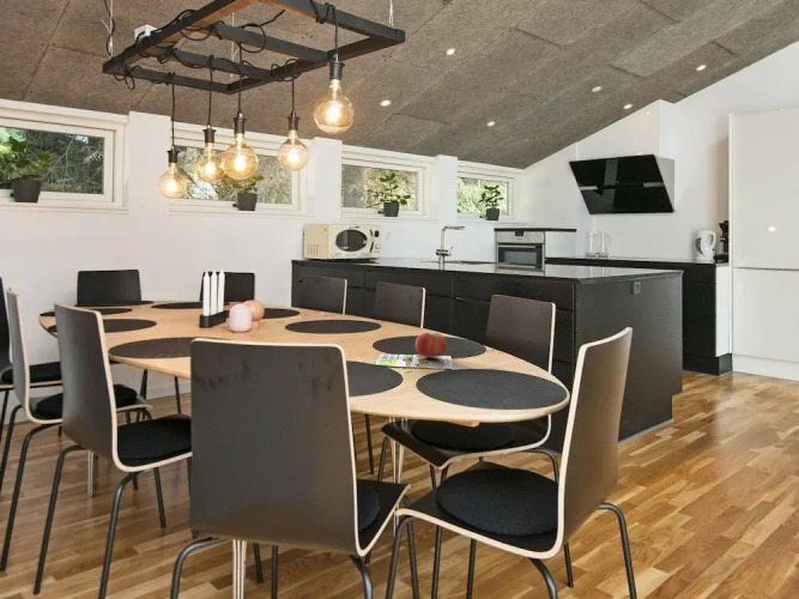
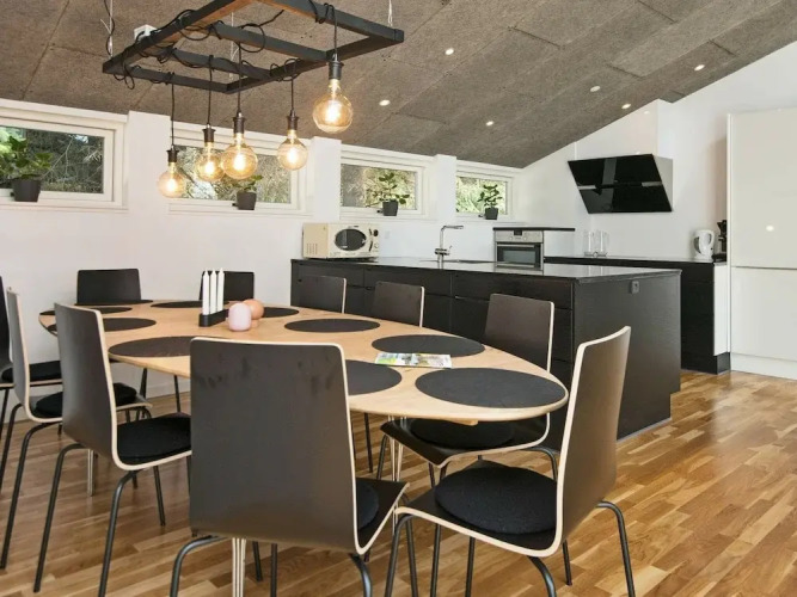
- fruit [414,332,447,359]
